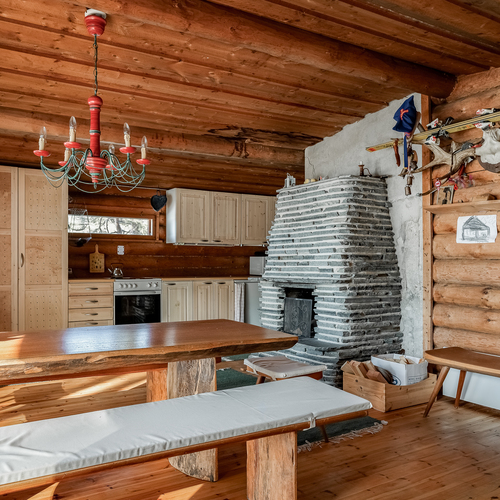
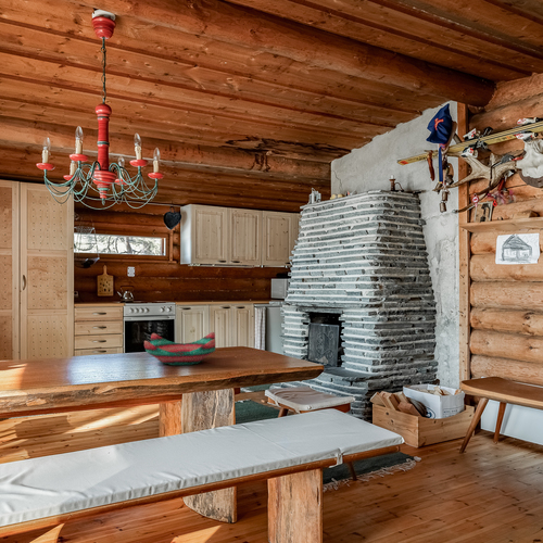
+ decorative bowl [143,331,216,366]
